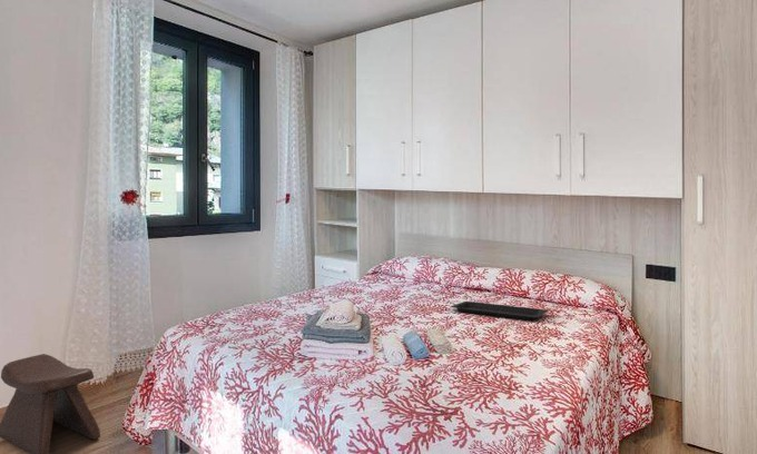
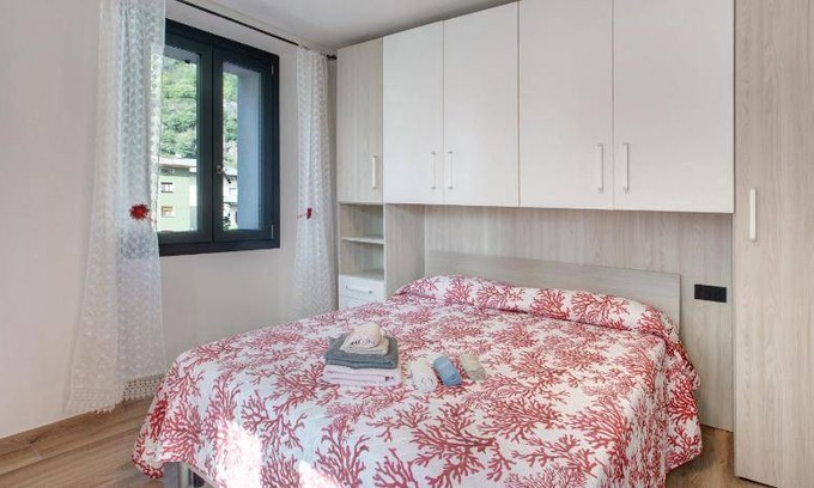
- serving tray [449,300,550,322]
- stool [0,353,101,454]
